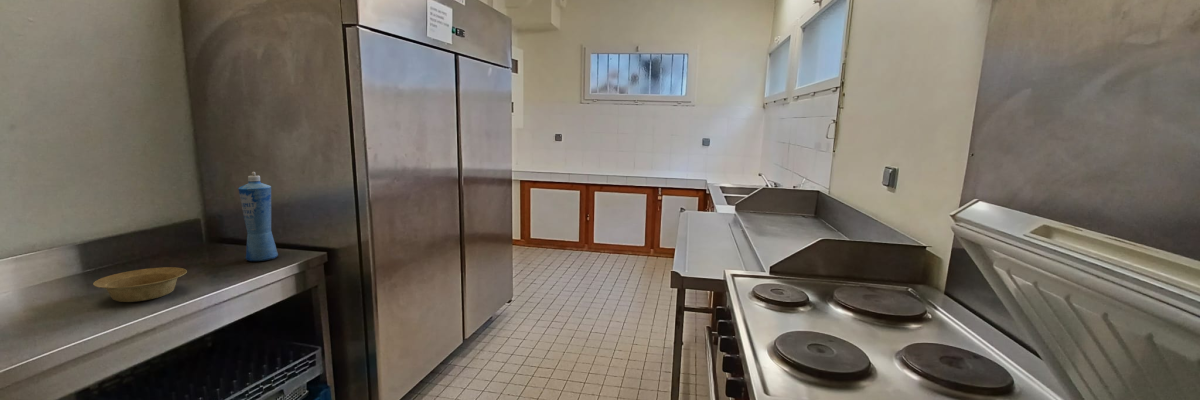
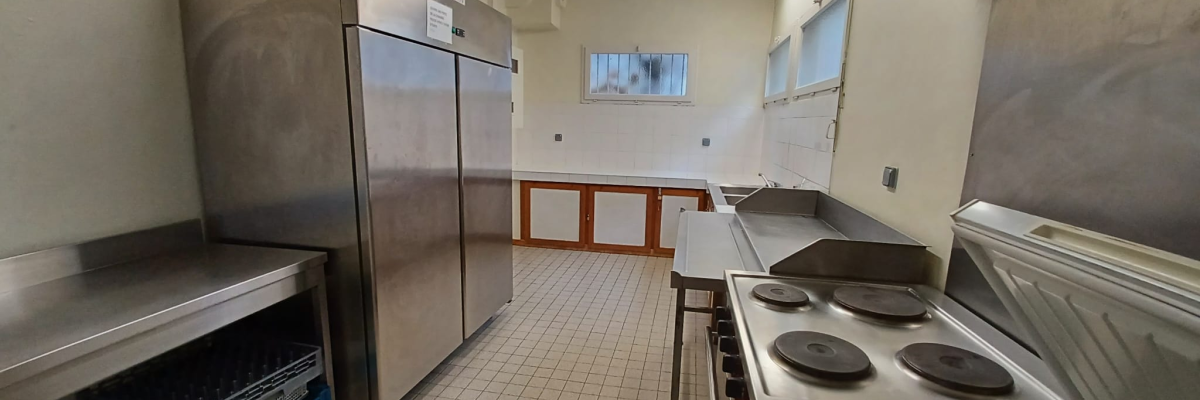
- bowl [92,266,188,303]
- squeeze bottle [237,171,279,262]
